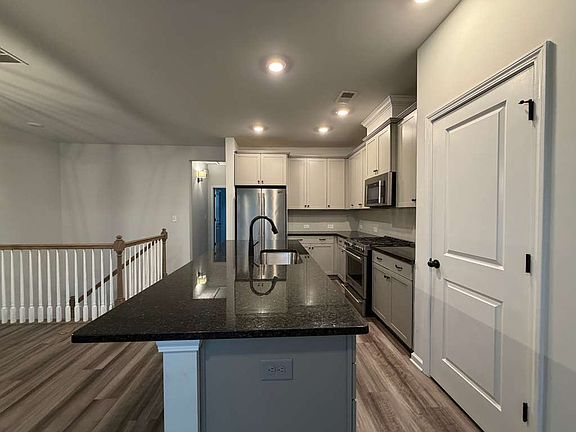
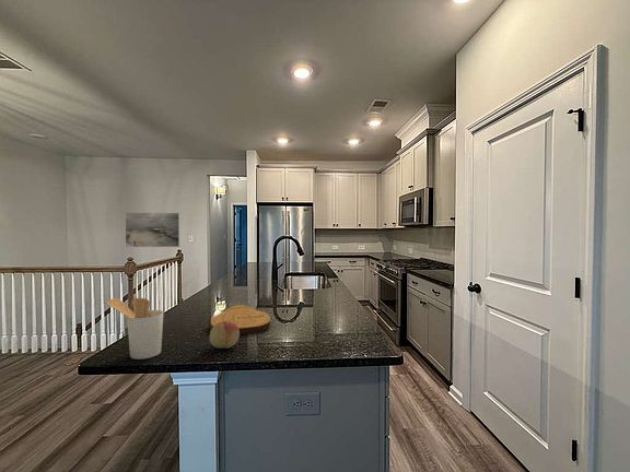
+ utensil holder [105,296,164,361]
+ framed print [125,212,180,248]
+ key chain [210,304,271,335]
+ fruit [209,321,241,350]
